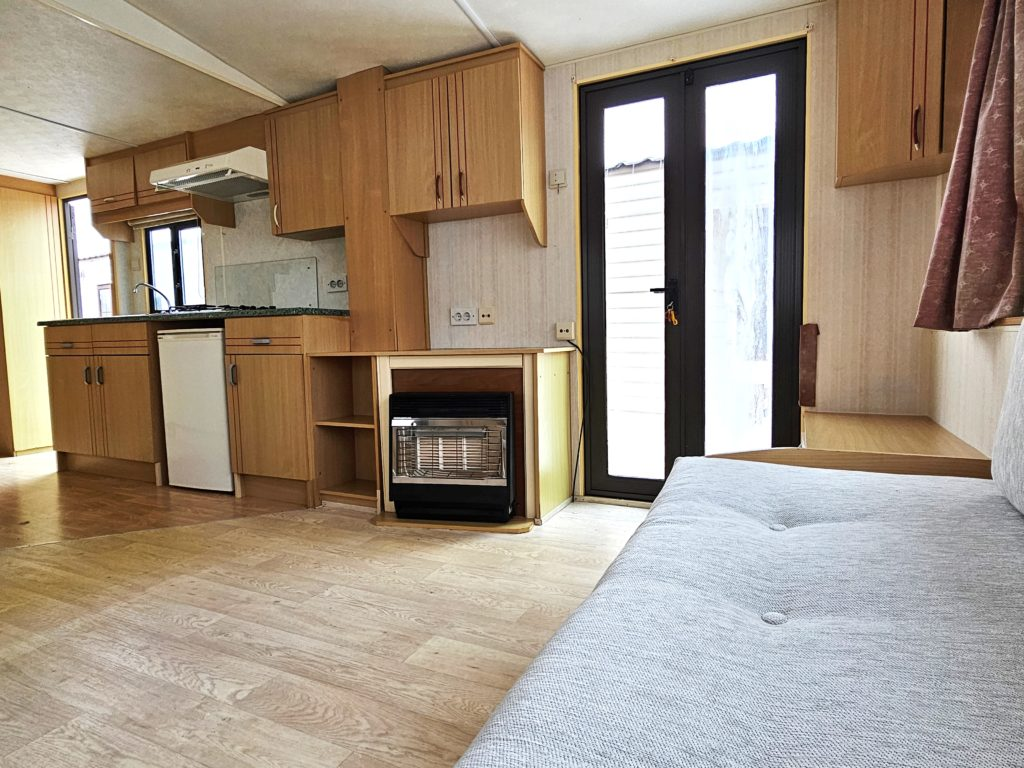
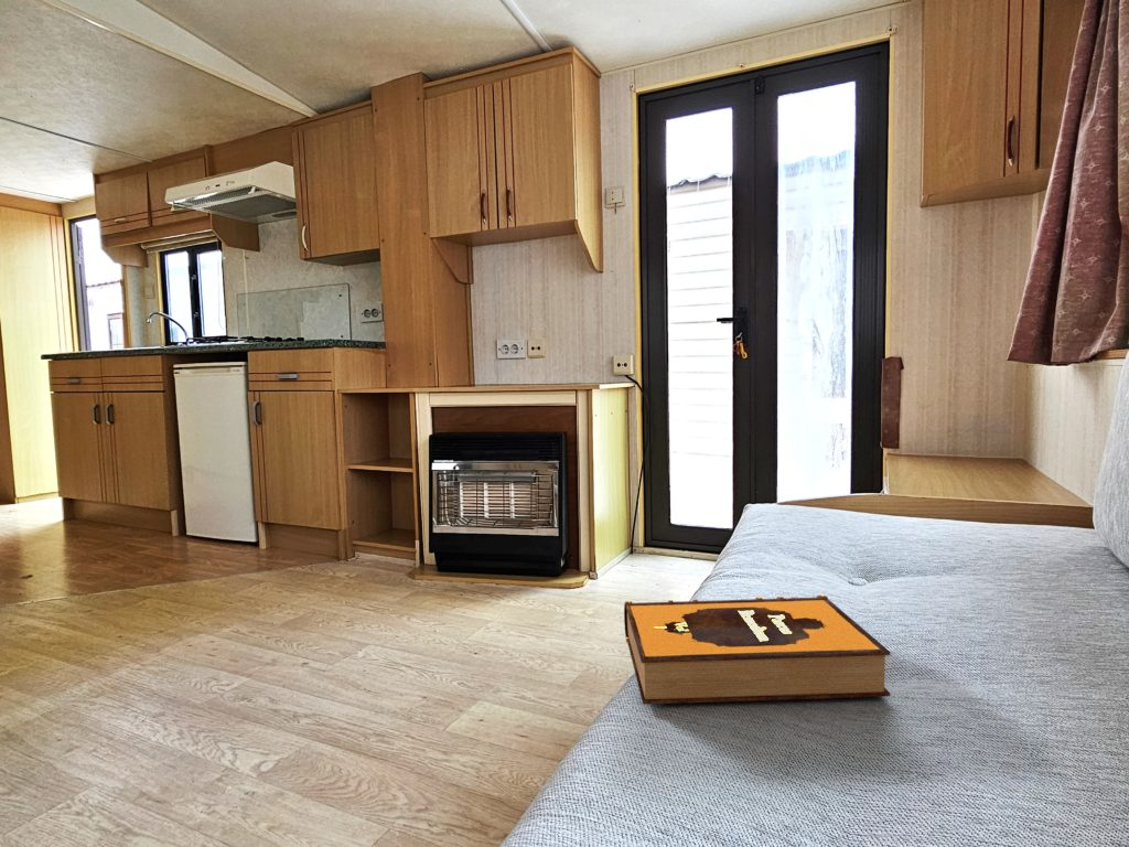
+ hardback book [623,594,891,705]
